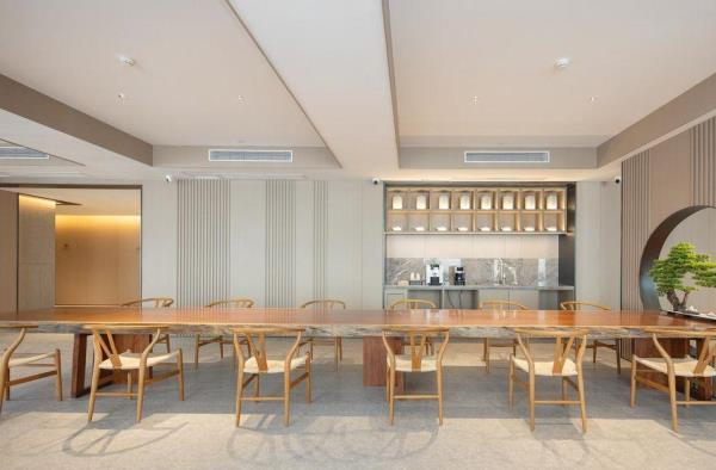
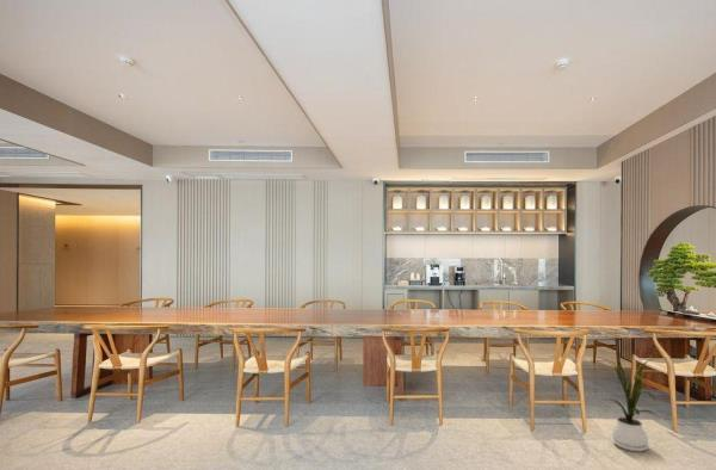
+ house plant [601,357,662,452]
